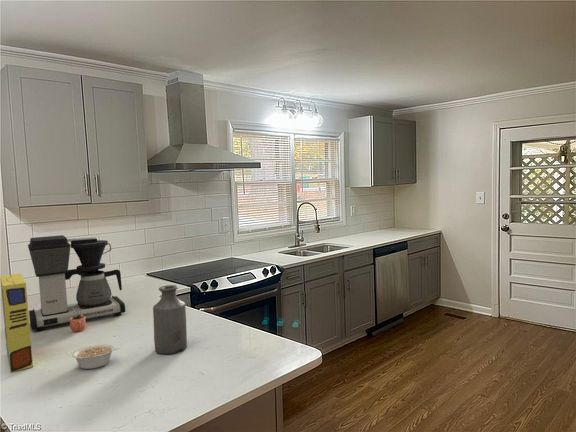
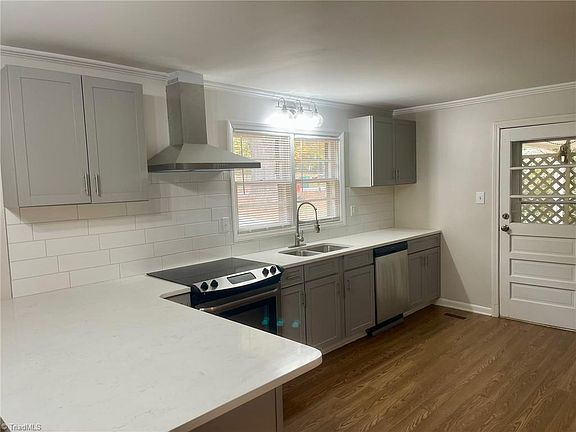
- bottle [152,284,188,355]
- cocoa [69,306,87,333]
- legume [71,343,120,370]
- coffee maker [27,234,126,332]
- cereal box [0,272,34,373]
